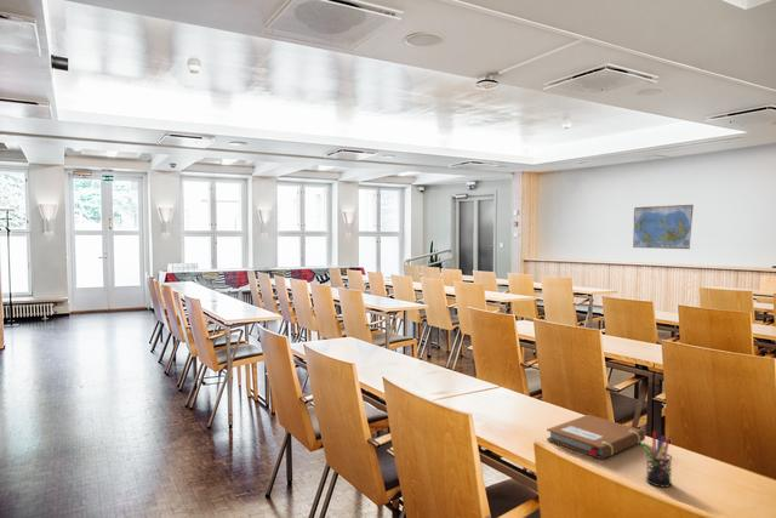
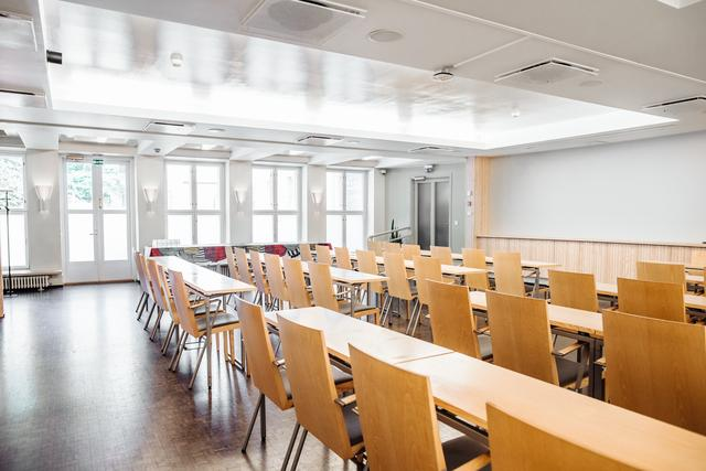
- world map [632,204,695,250]
- pen holder [639,431,673,489]
- notebook [546,414,646,460]
